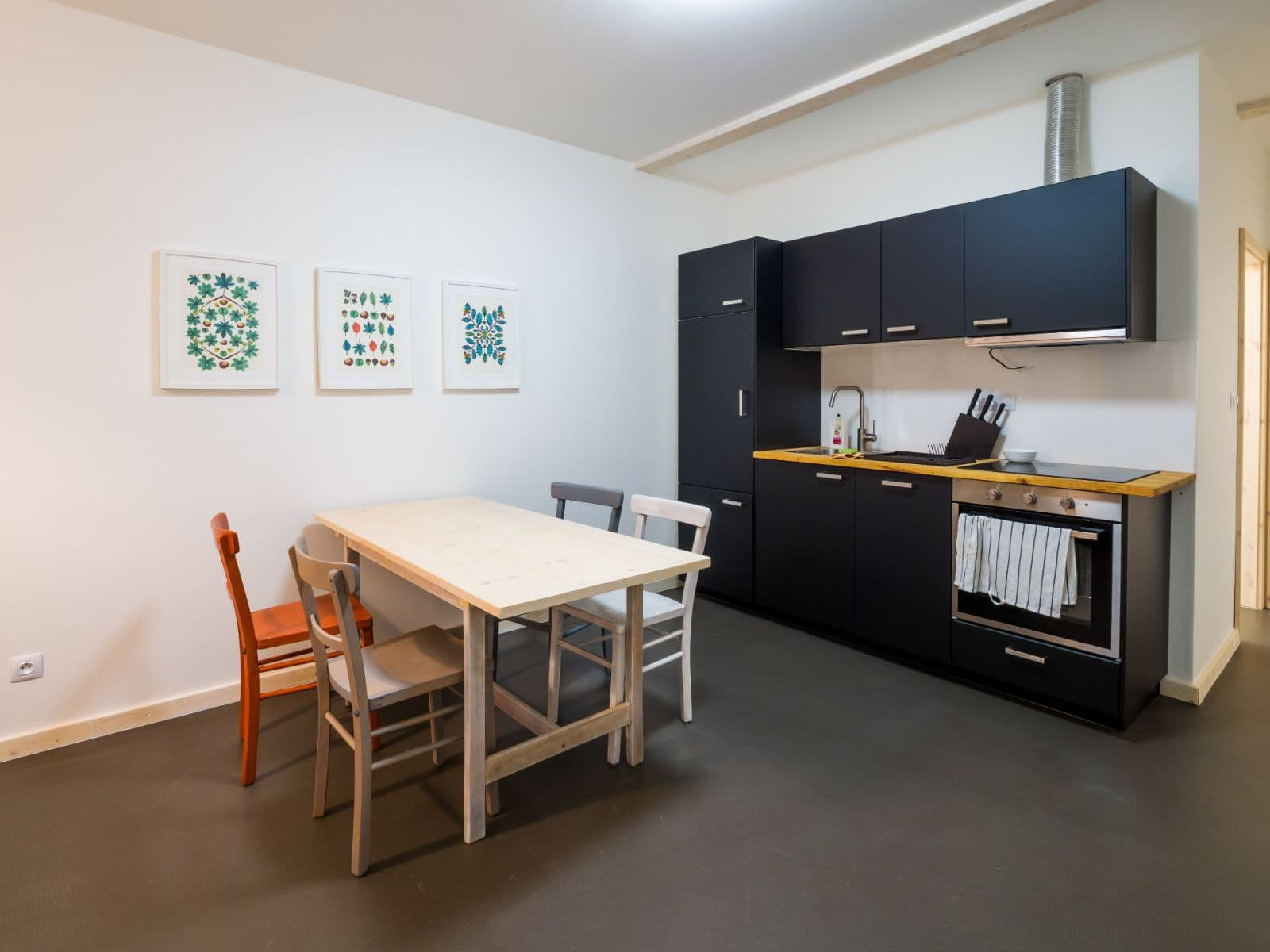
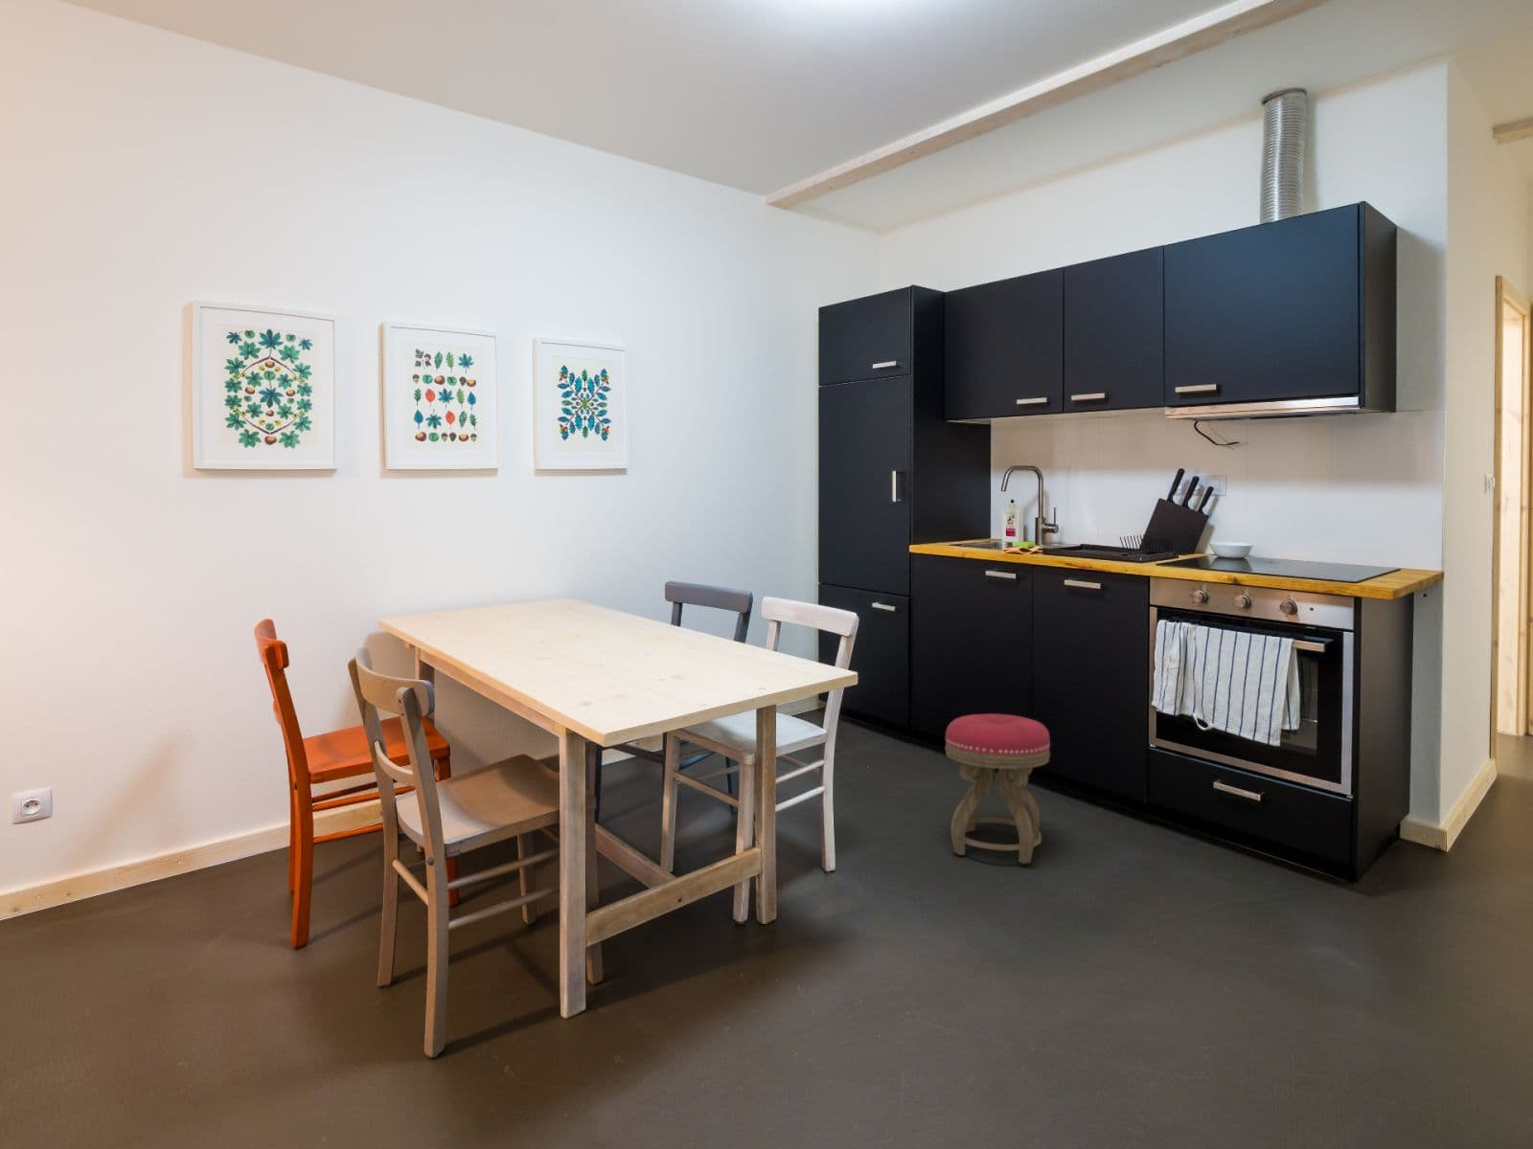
+ stool [944,713,1051,864]
